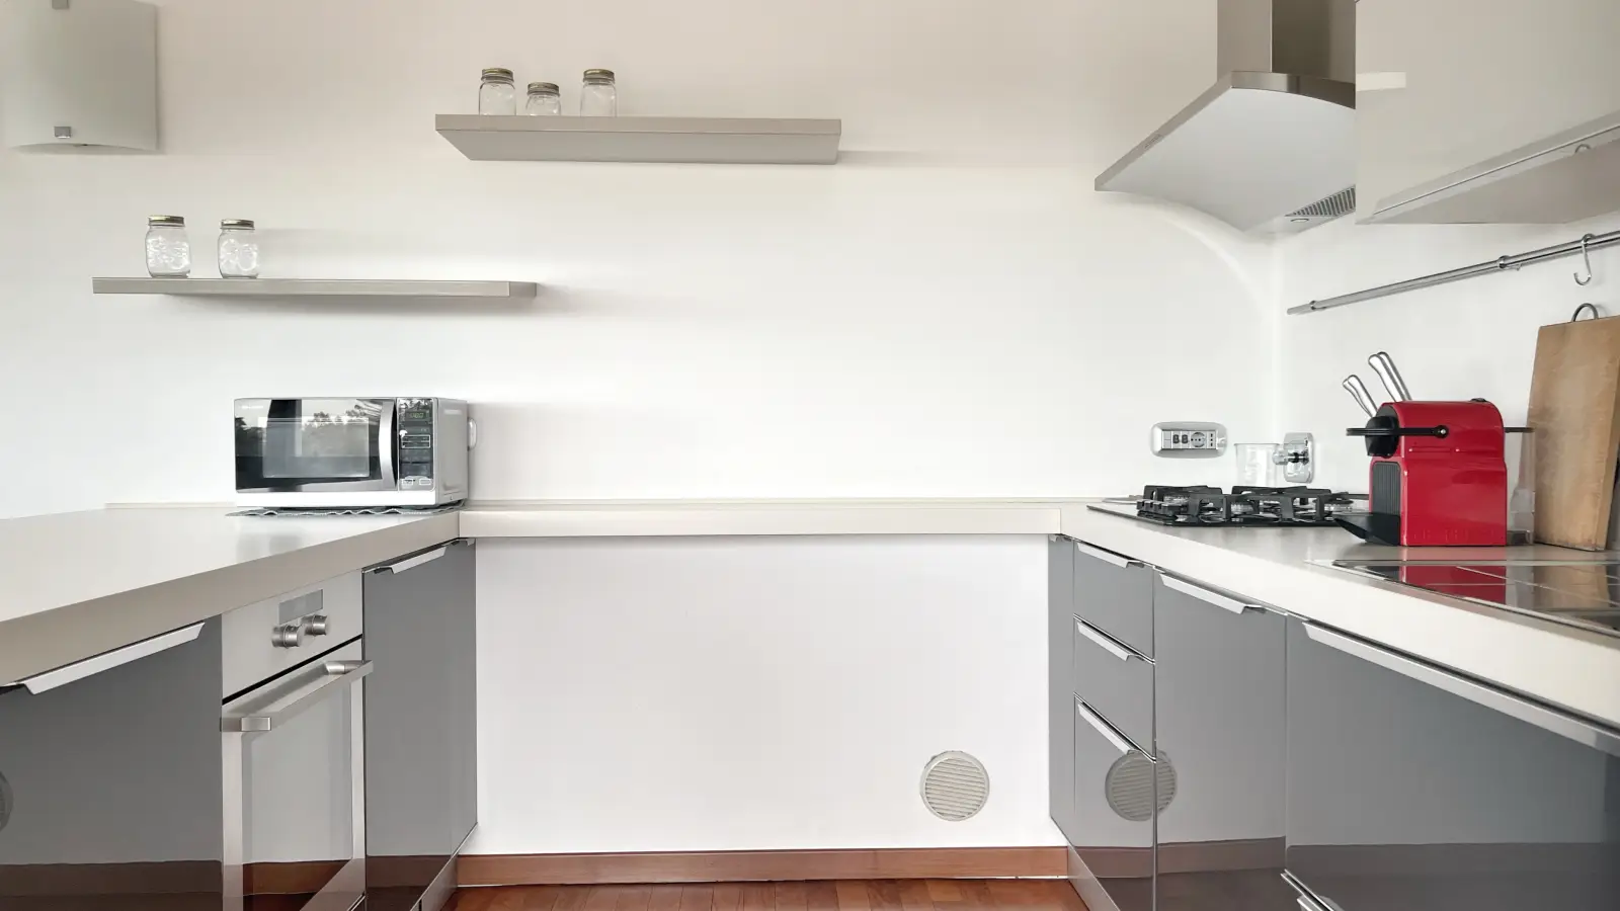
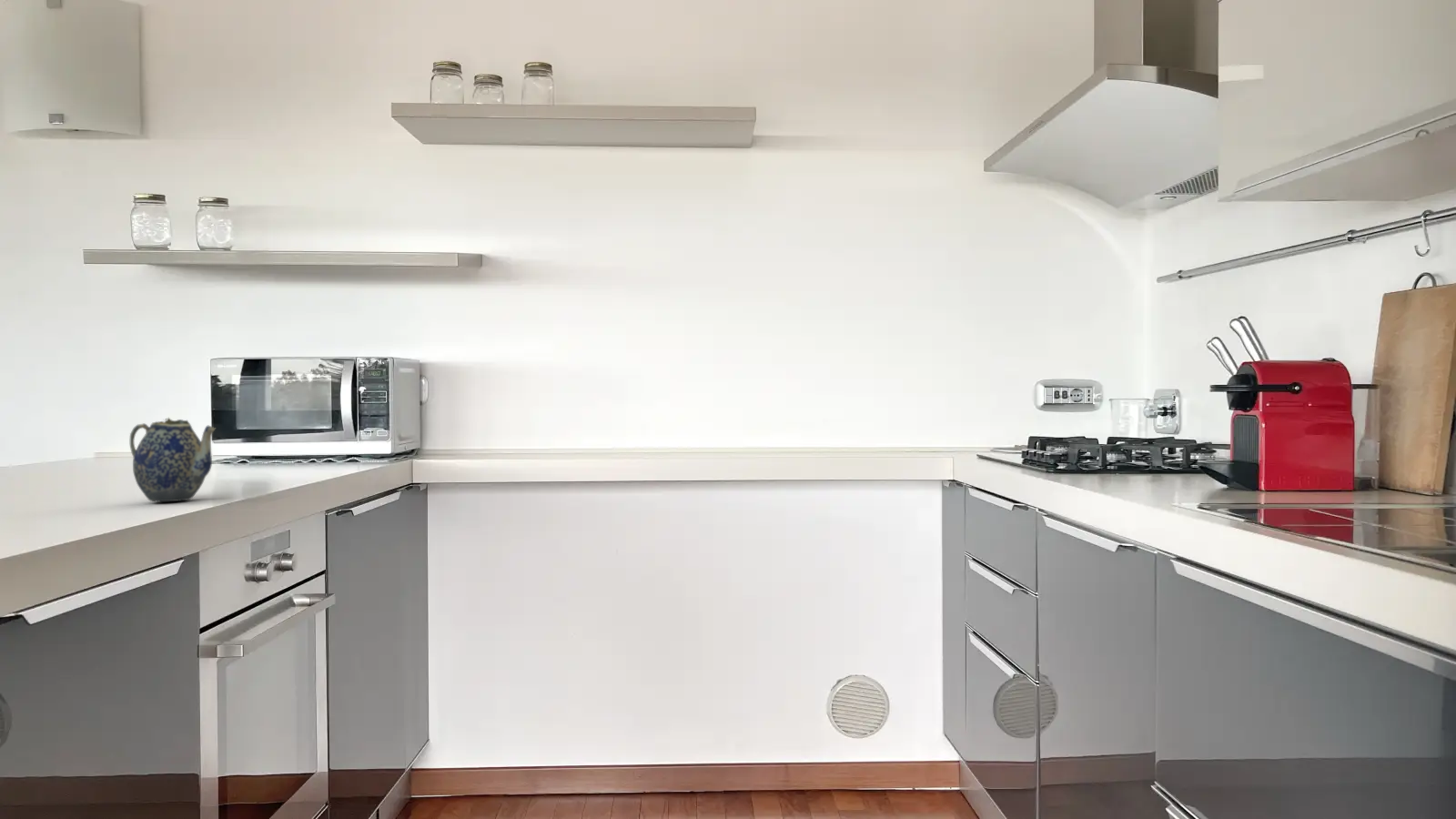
+ teapot [129,417,216,502]
